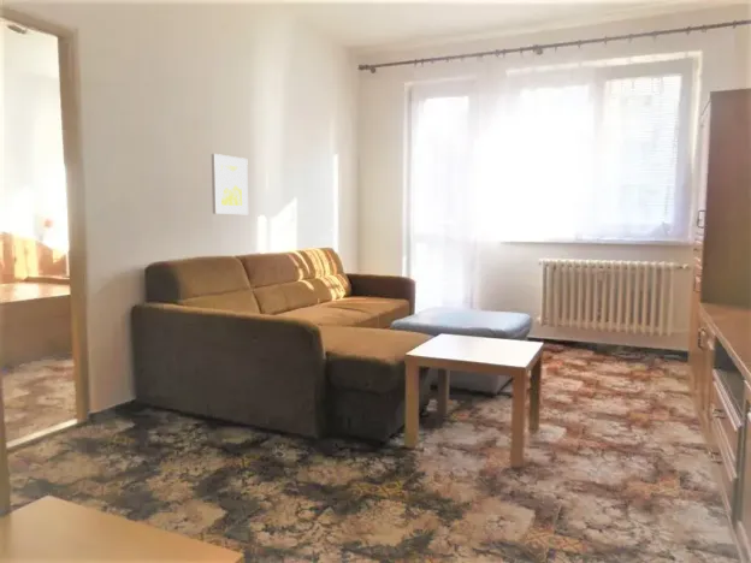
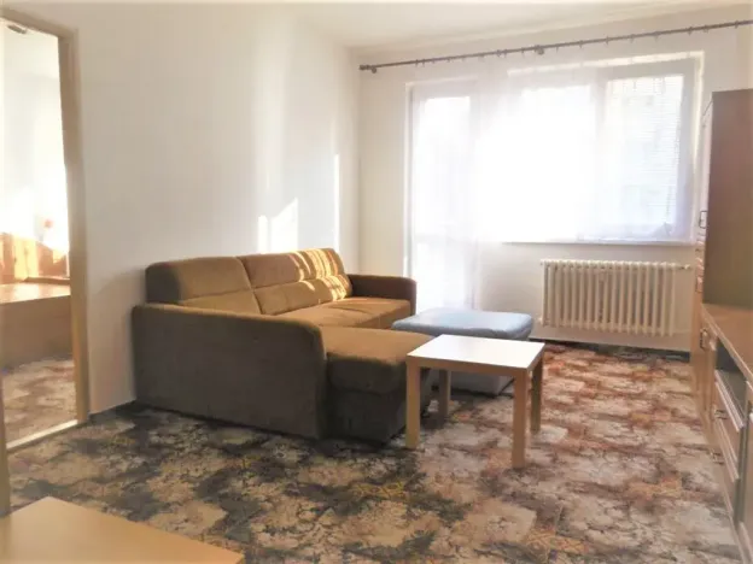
- wall art [211,153,249,215]
